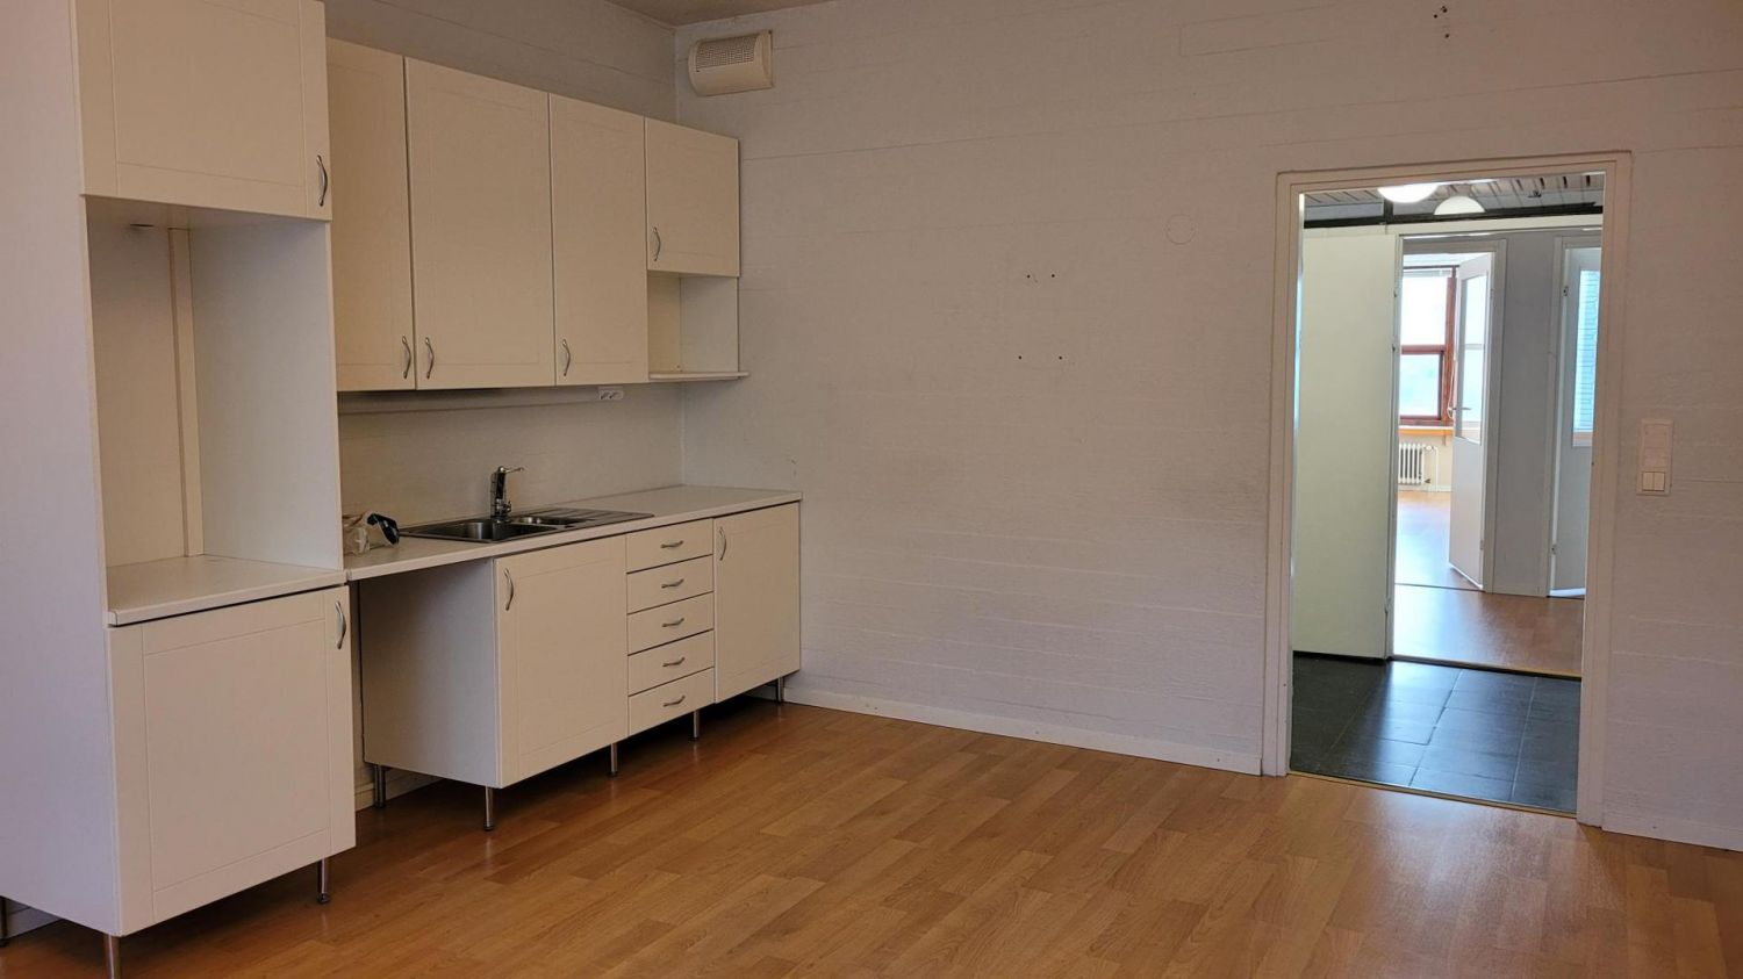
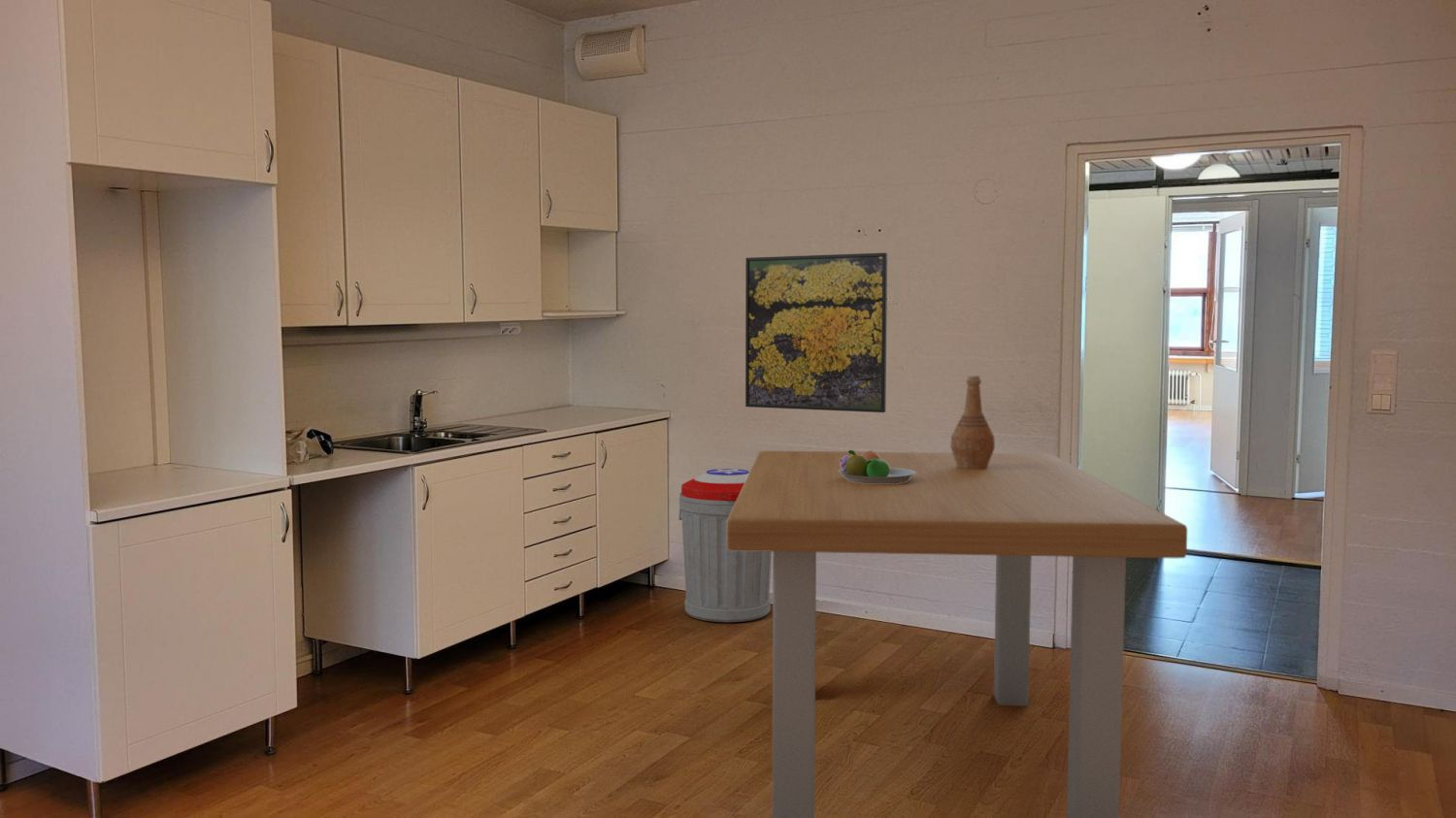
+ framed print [745,252,888,413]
+ vase [949,375,996,469]
+ dining table [727,450,1188,818]
+ fruit bowl [839,449,915,483]
+ trash can [678,468,773,623]
